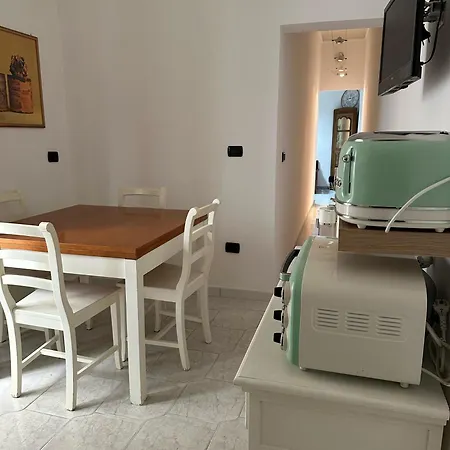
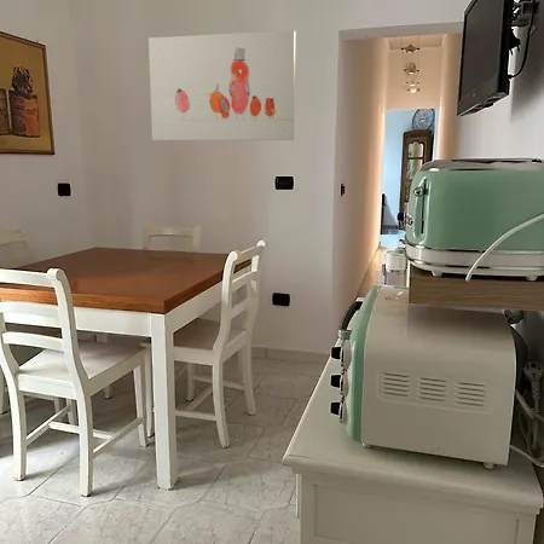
+ wall art [147,29,297,141]
